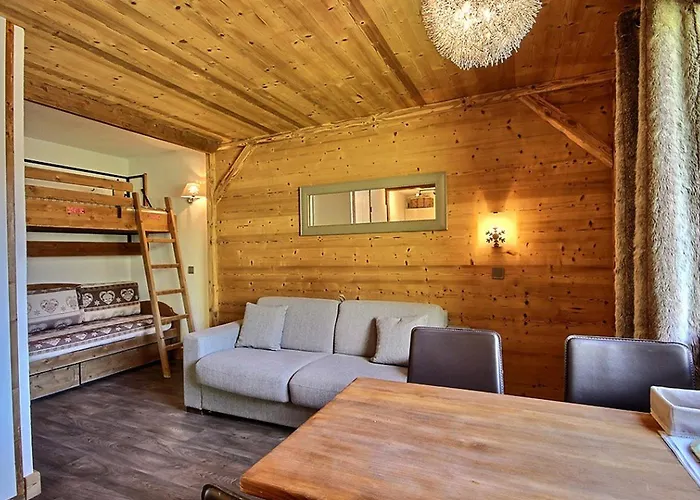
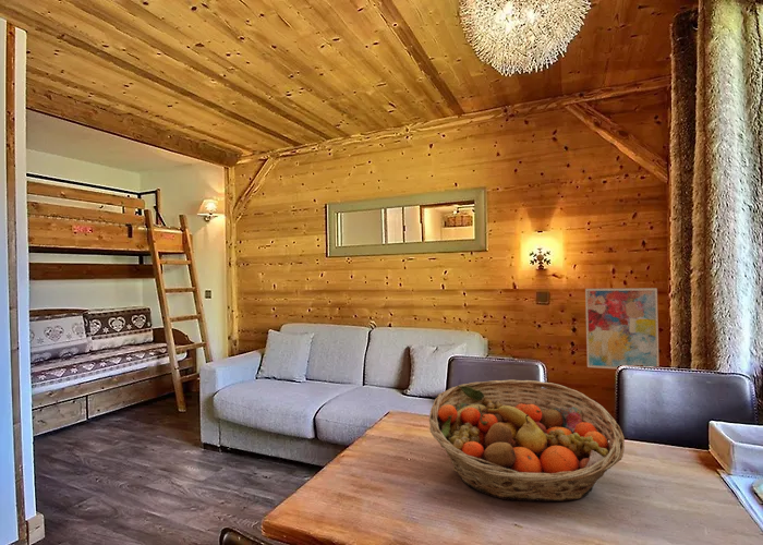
+ fruit basket [428,378,626,502]
+ wall art [584,287,659,370]
